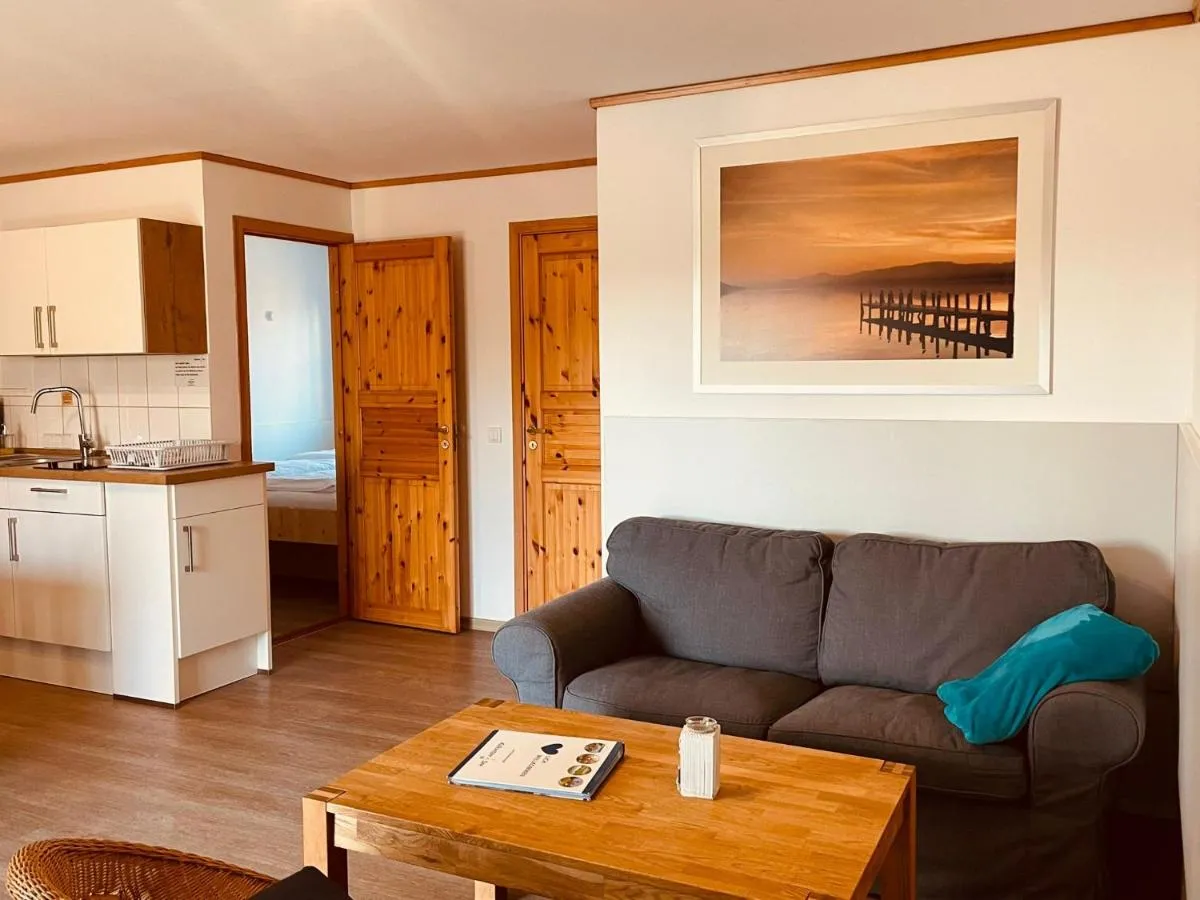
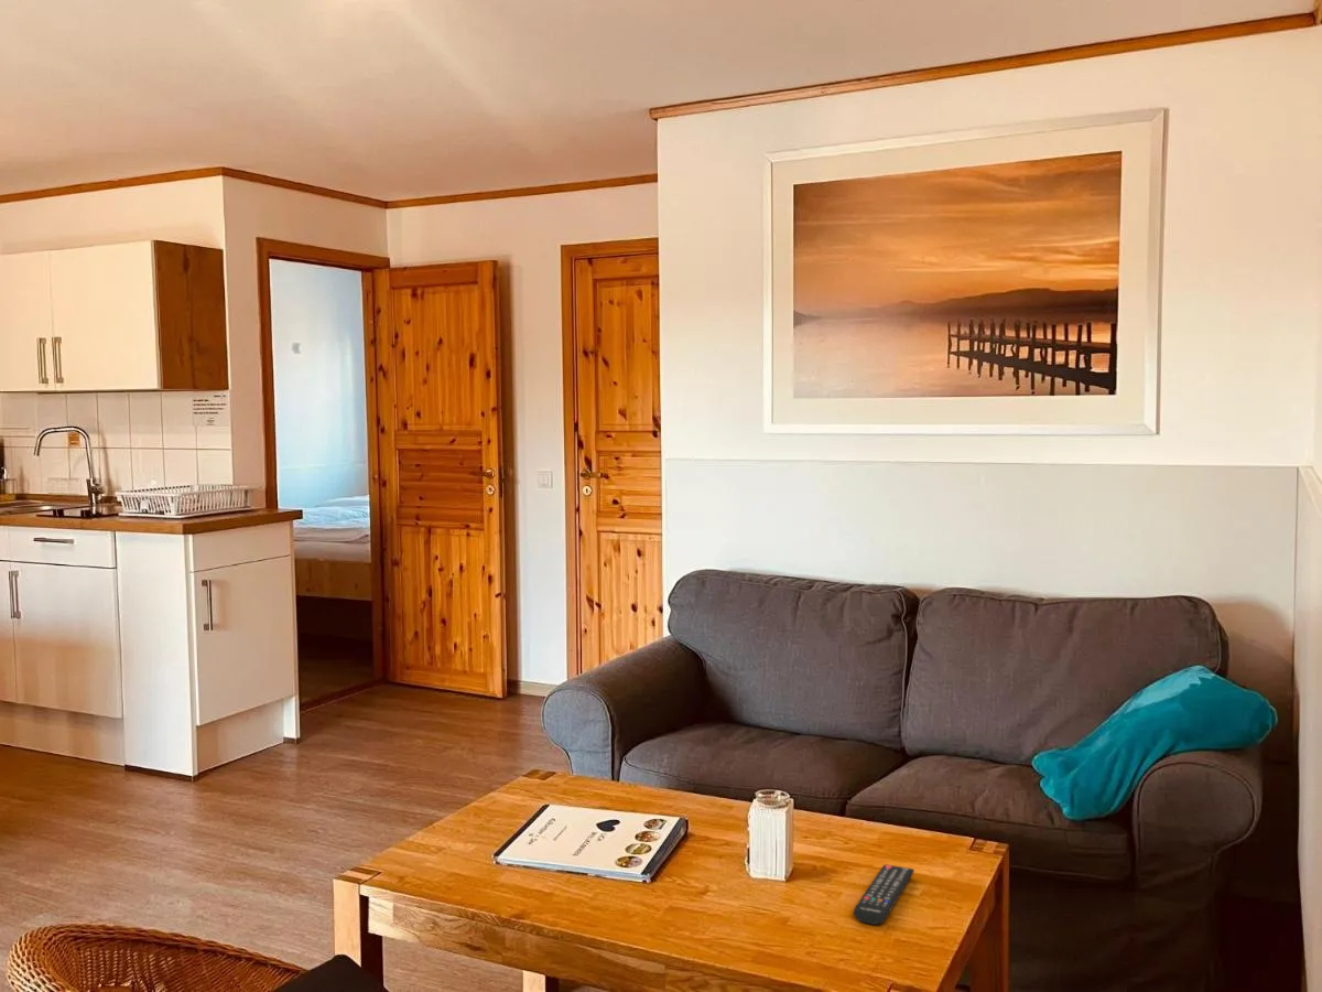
+ remote control [853,863,915,926]
